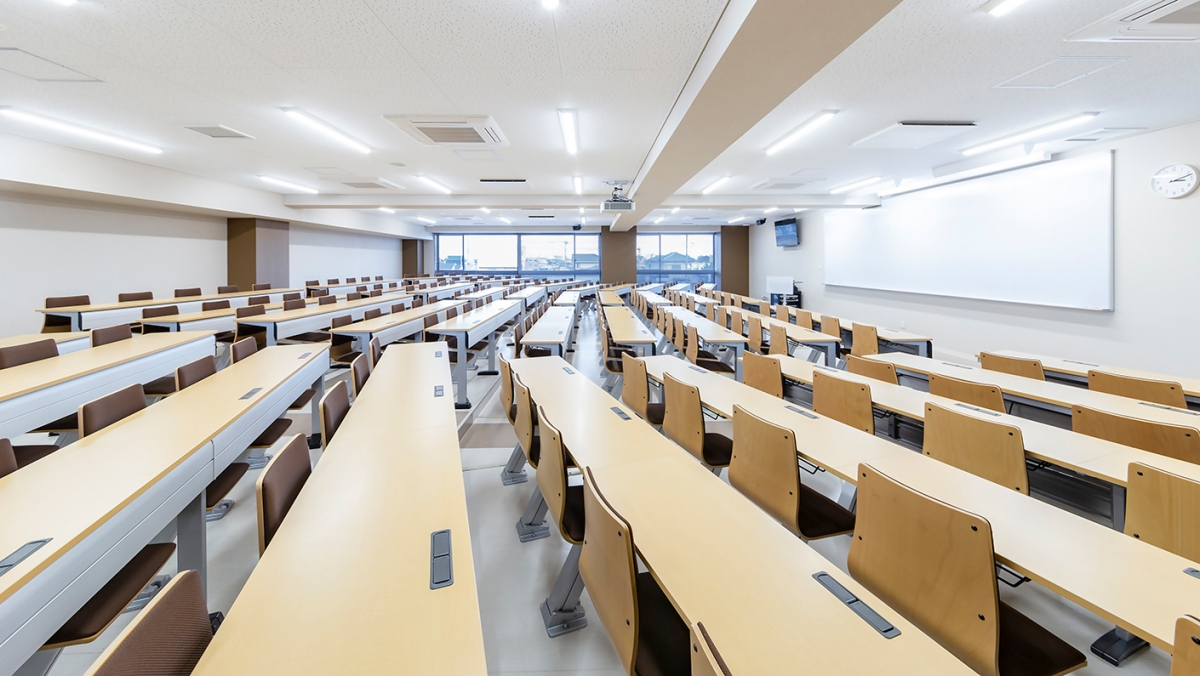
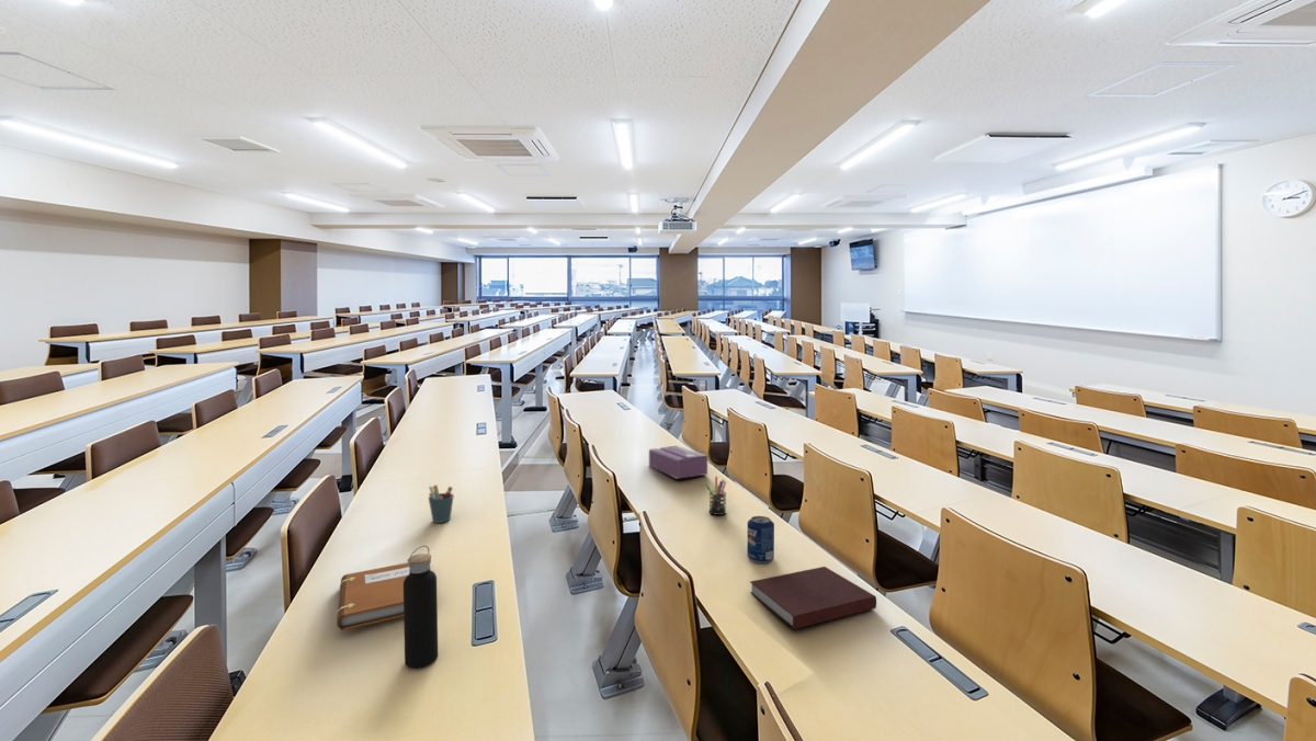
+ pen holder [704,476,727,516]
+ notebook [336,562,409,631]
+ tissue box [648,445,708,480]
+ beverage can [746,515,775,565]
+ notebook [749,566,877,630]
+ water bottle [402,545,439,670]
+ pen holder [428,483,455,524]
